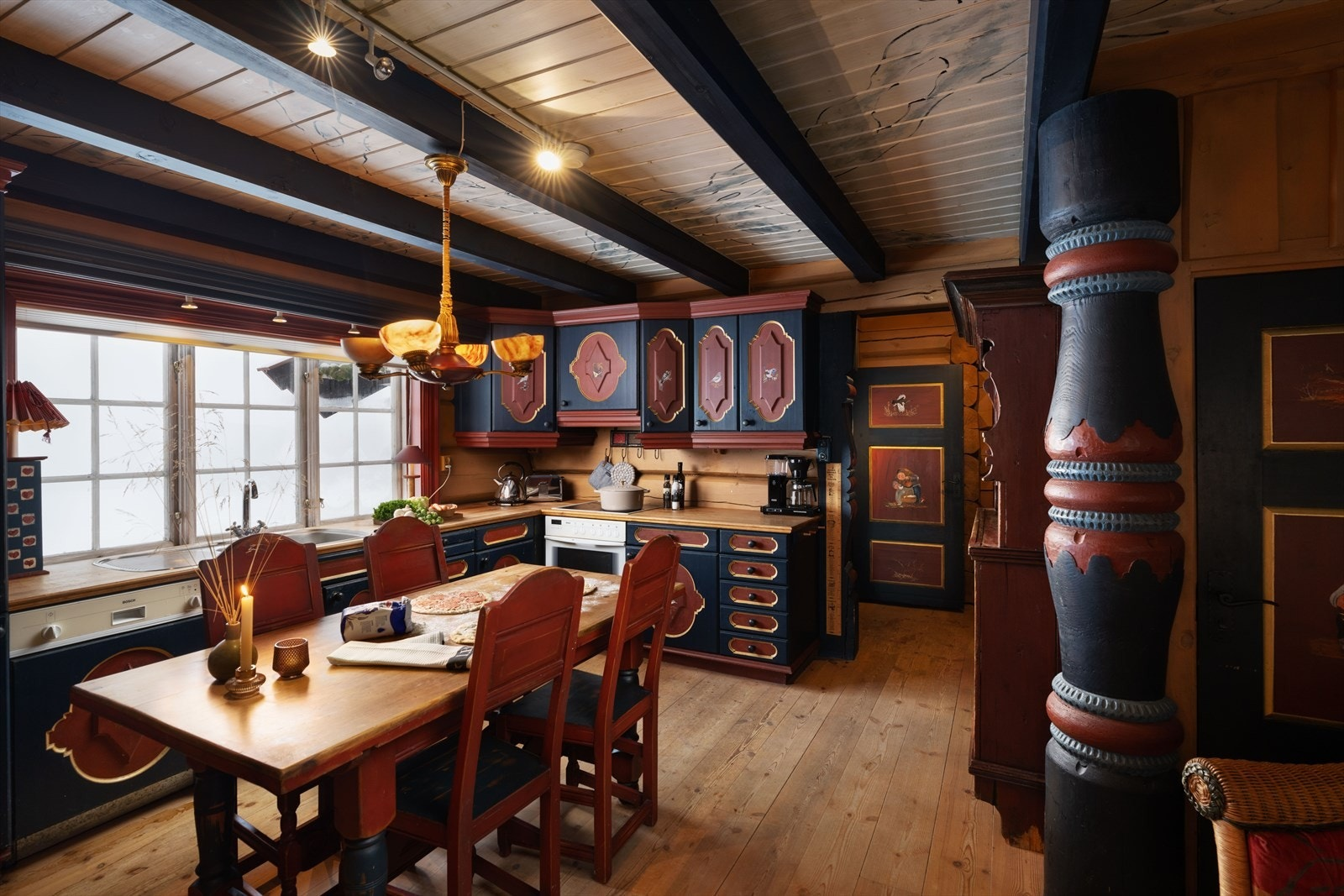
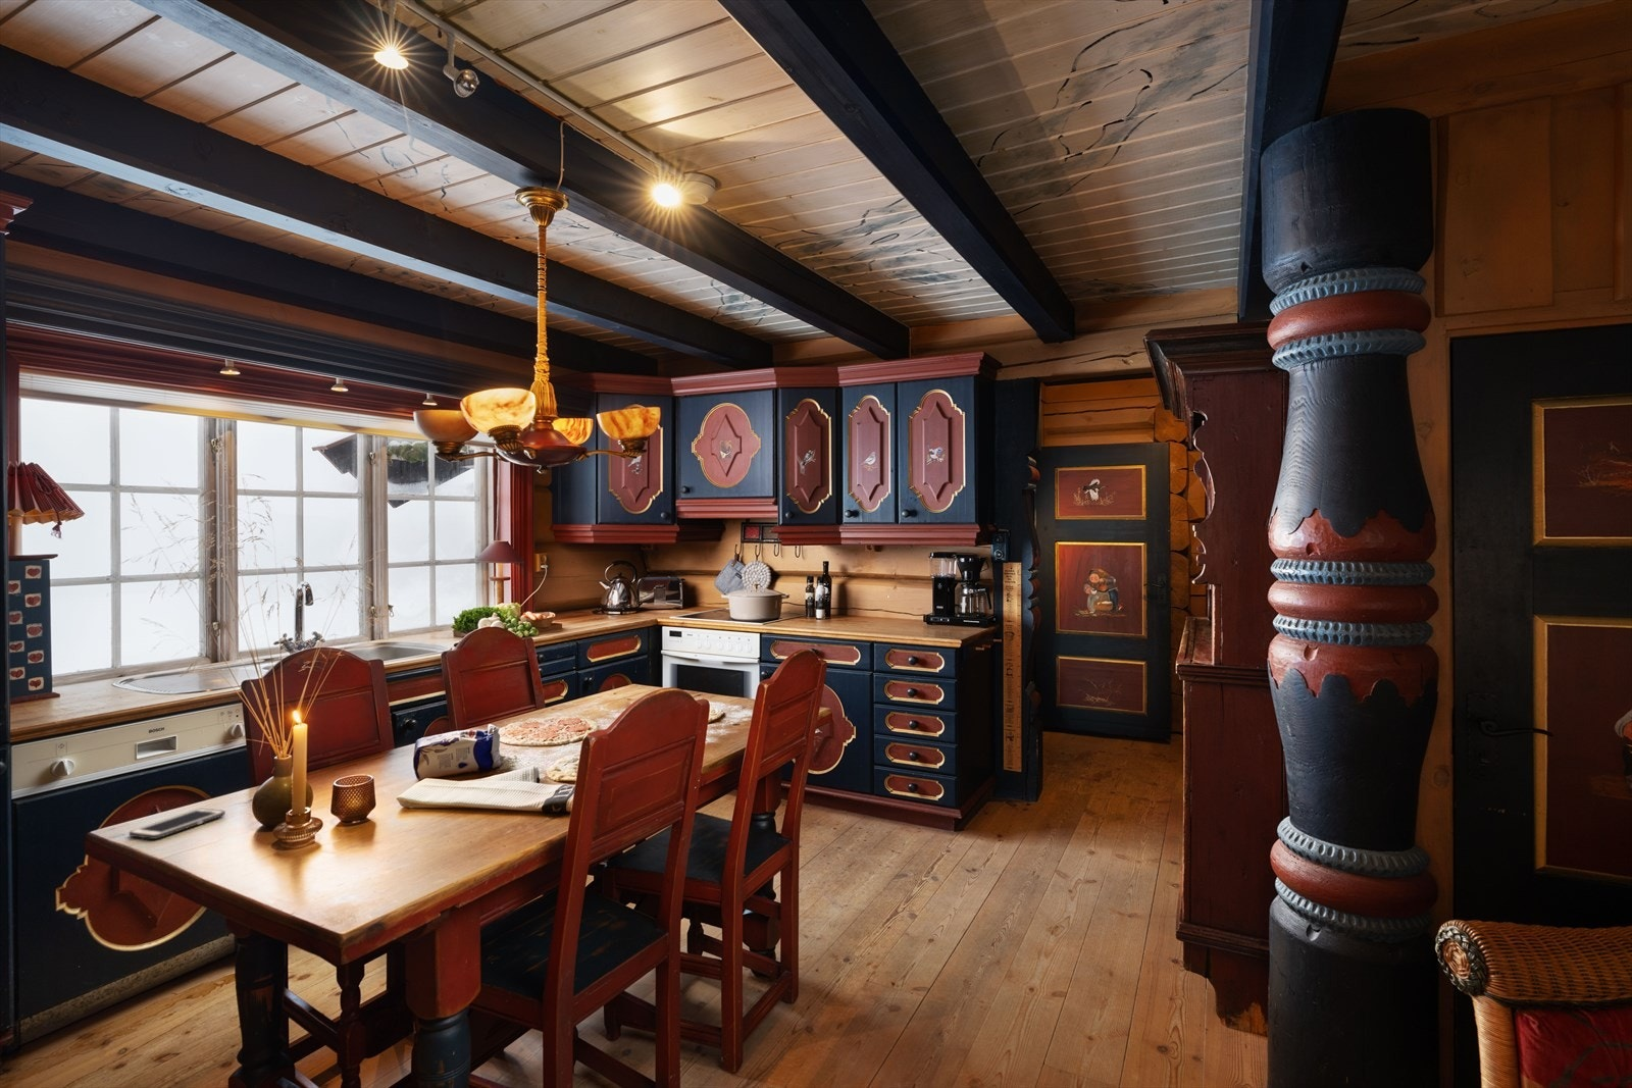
+ cell phone [129,807,226,840]
